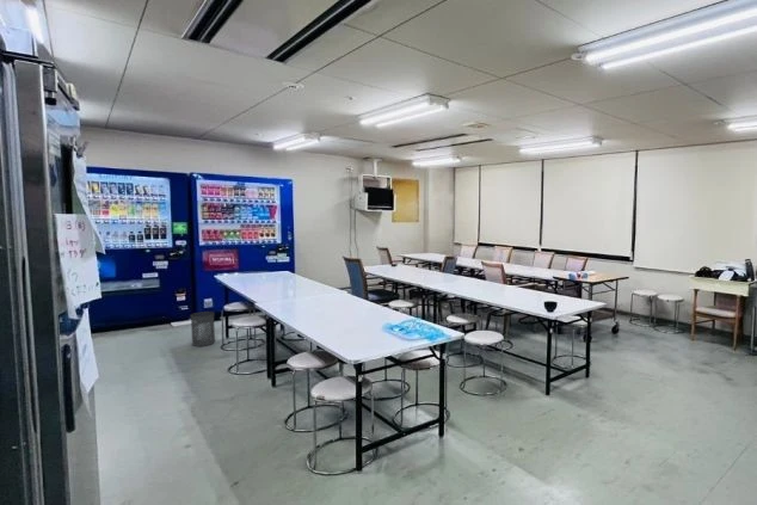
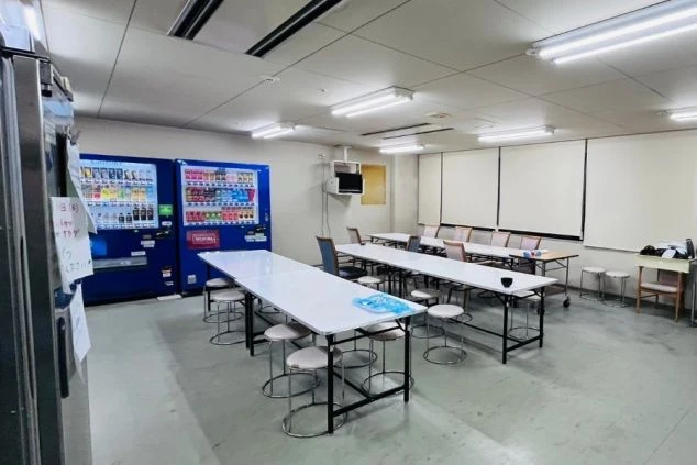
- trash can [189,310,216,347]
